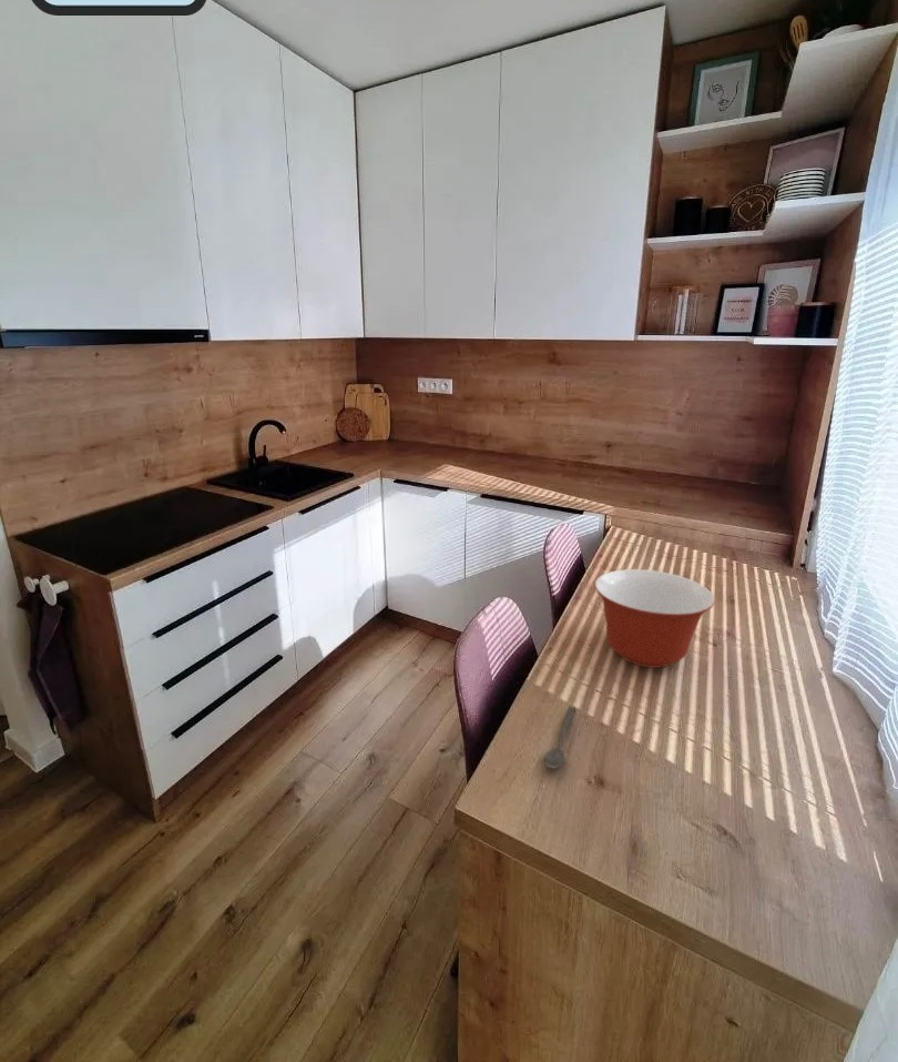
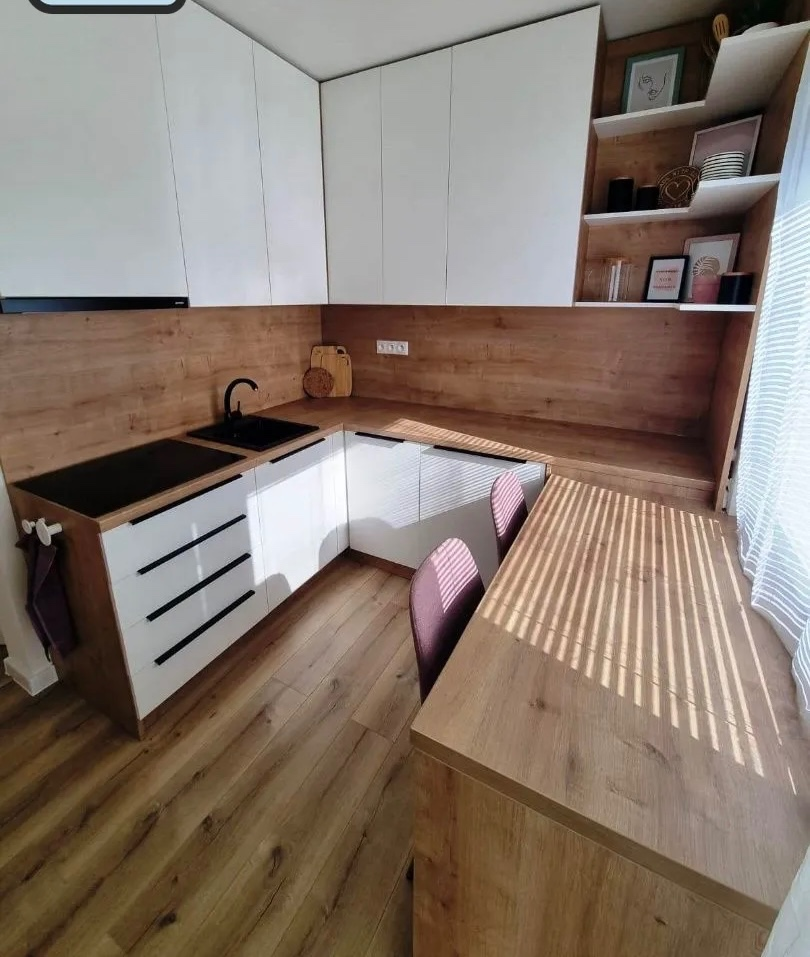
- mixing bowl [593,568,716,669]
- spoon [543,706,576,770]
